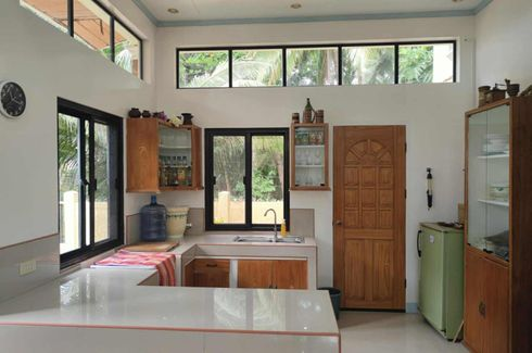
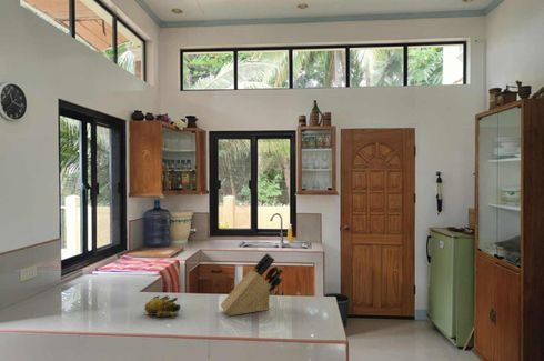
+ knife block [220,252,284,317]
+ banana bunch [143,294,181,318]
